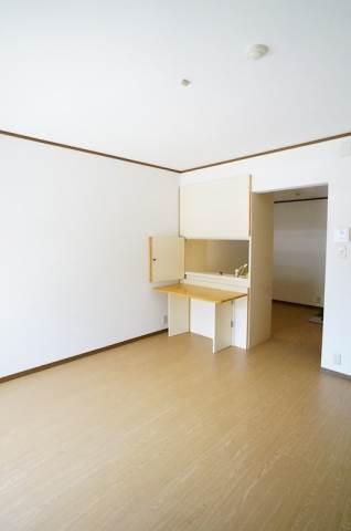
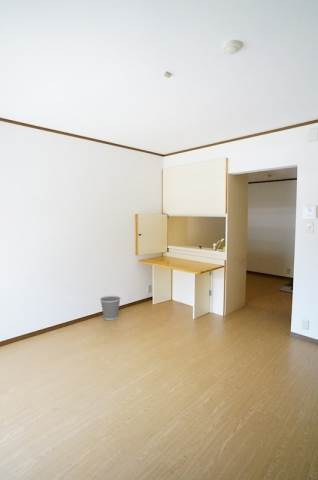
+ wastebasket [99,295,122,321]
